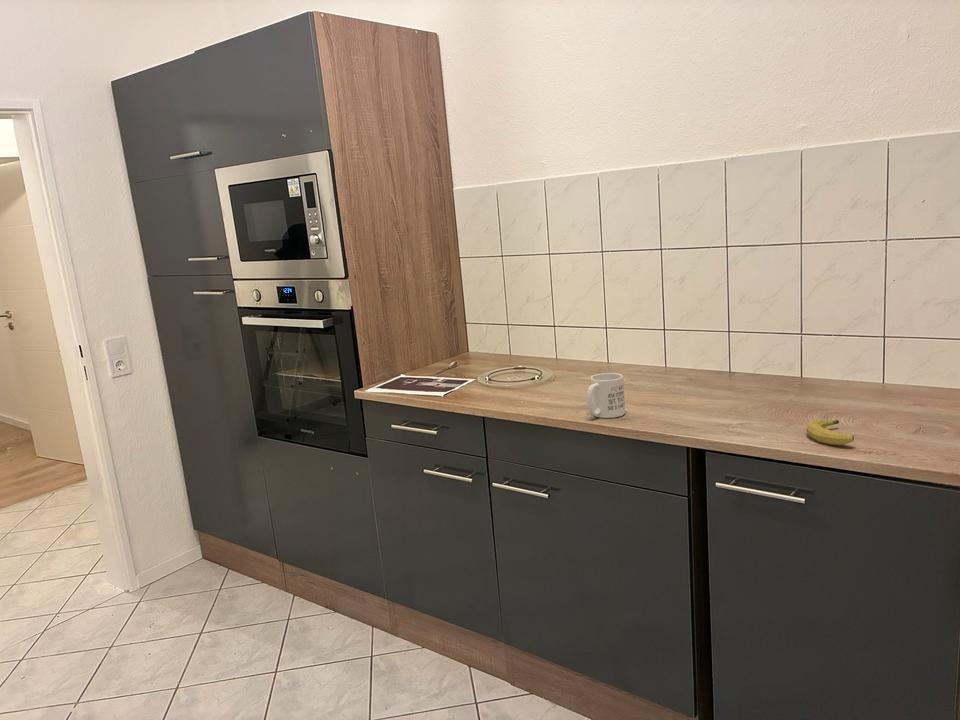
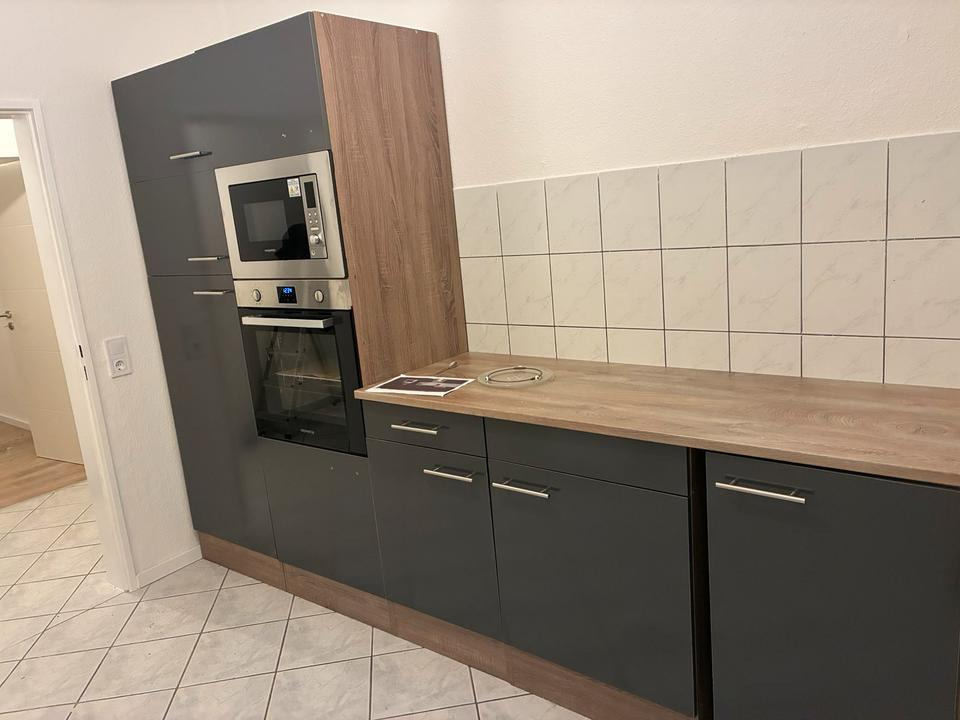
- fruit [805,418,855,446]
- mug [586,372,626,419]
